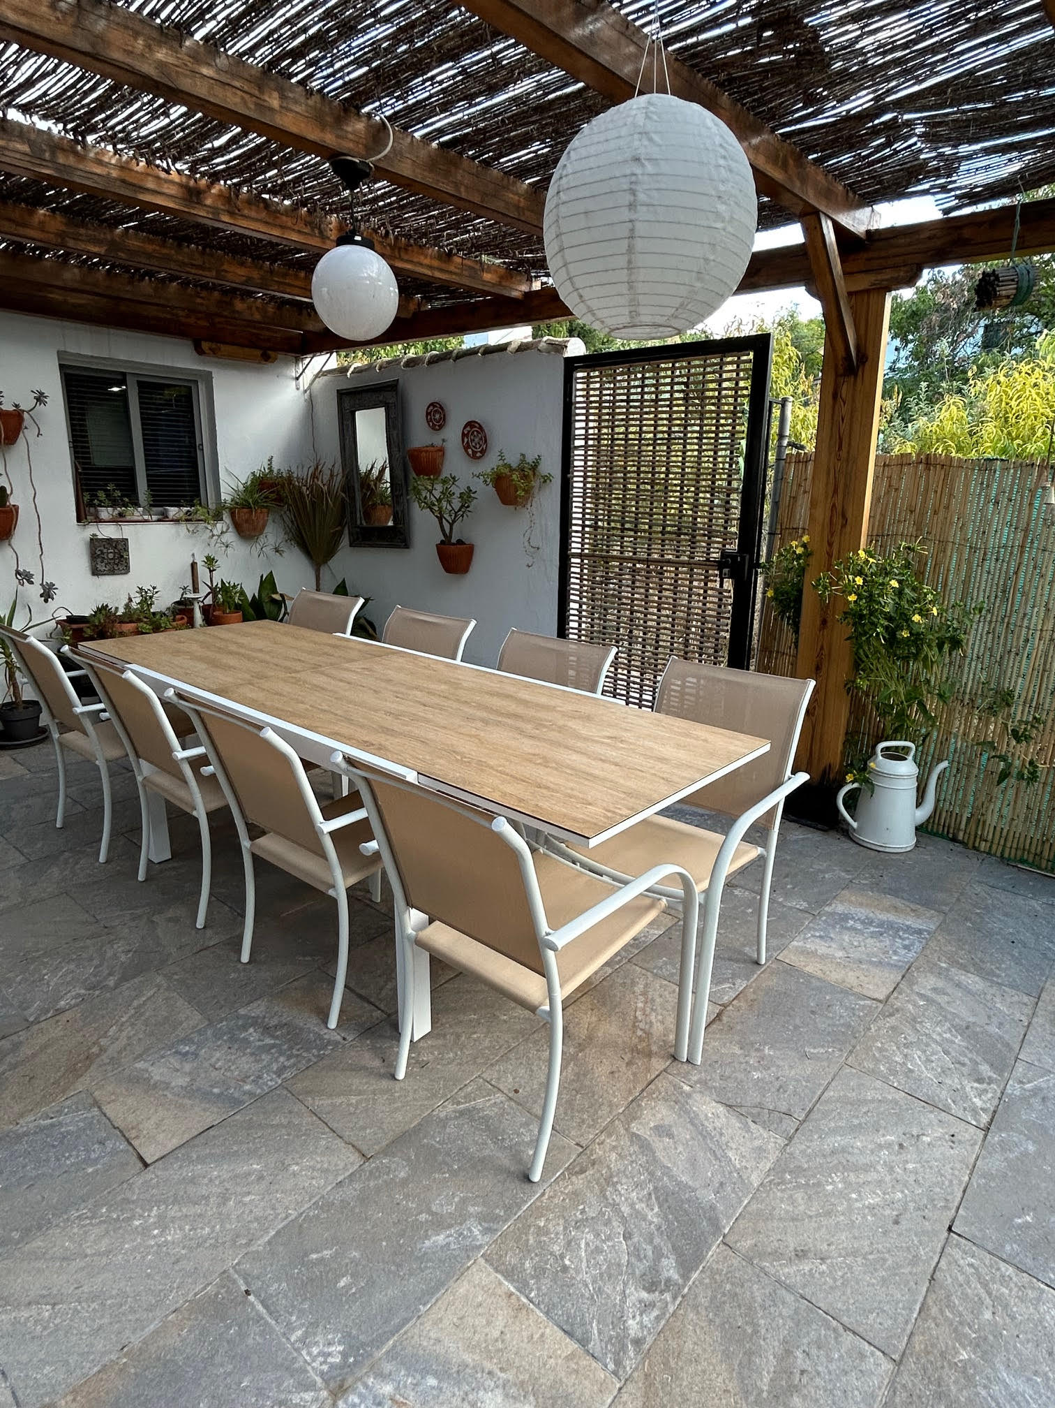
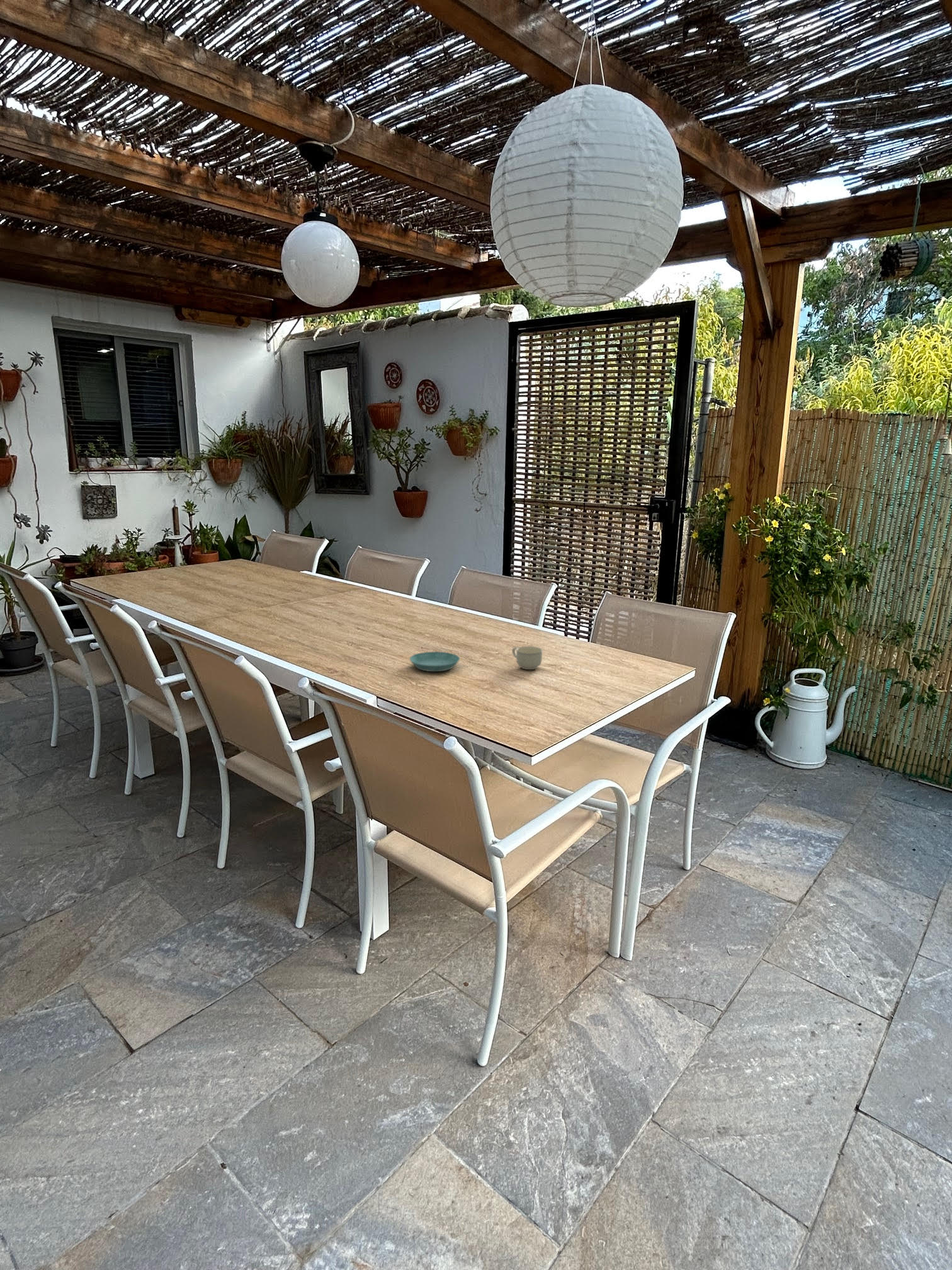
+ cup [511,646,543,670]
+ saucer [409,651,460,672]
